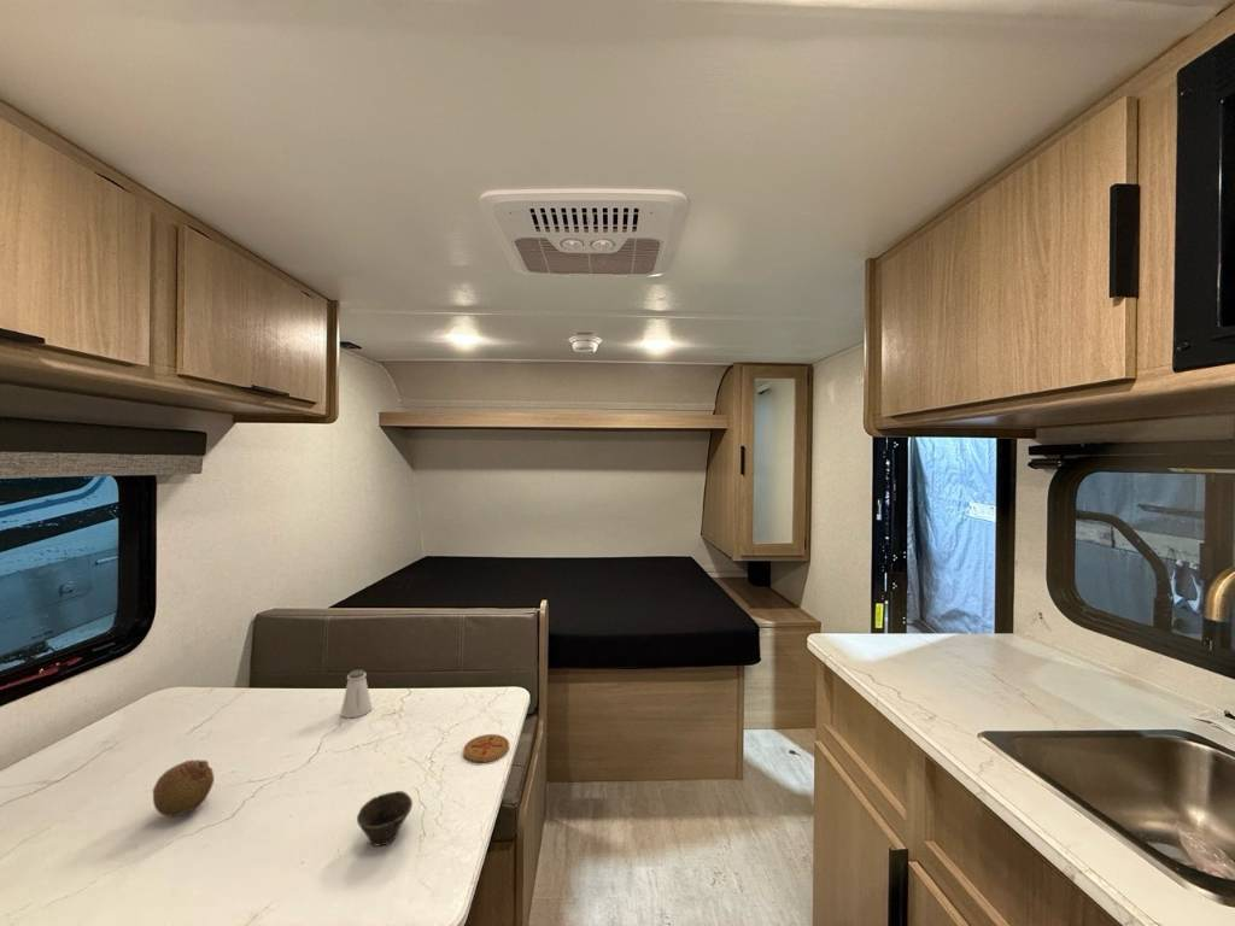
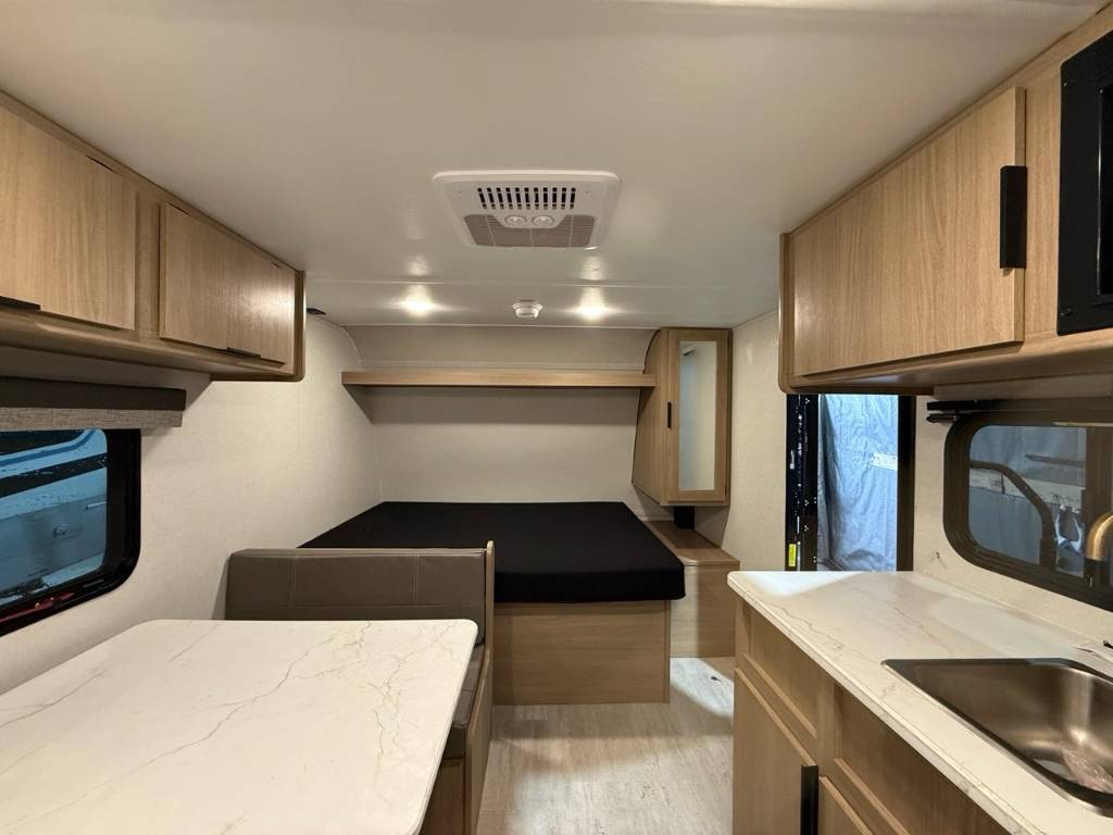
- saltshaker [339,669,373,719]
- cup [356,790,414,848]
- coaster [462,733,510,763]
- fruit [152,758,215,817]
